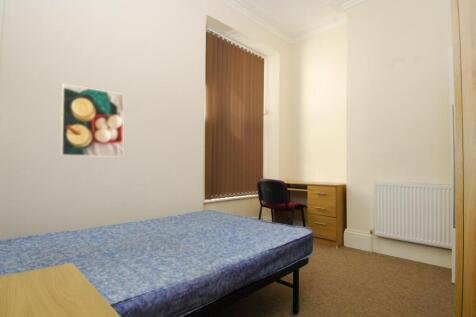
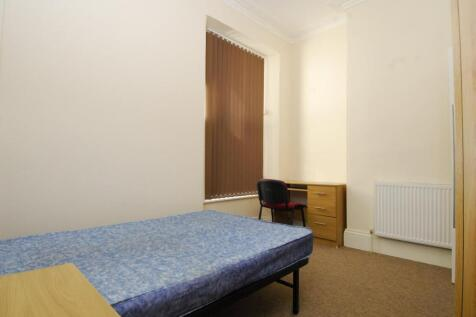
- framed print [60,83,125,158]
